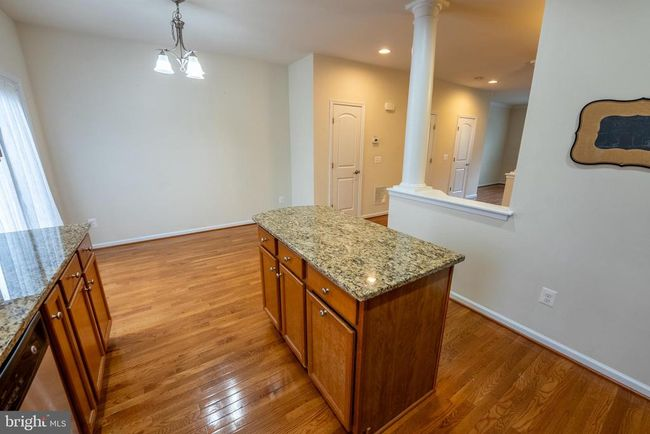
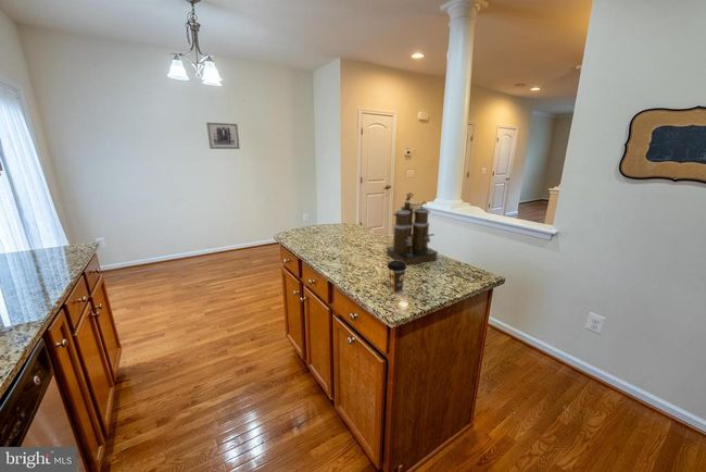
+ coffee cup [387,260,407,294]
+ wall art [205,122,241,150]
+ coffee maker [386,191,439,266]
